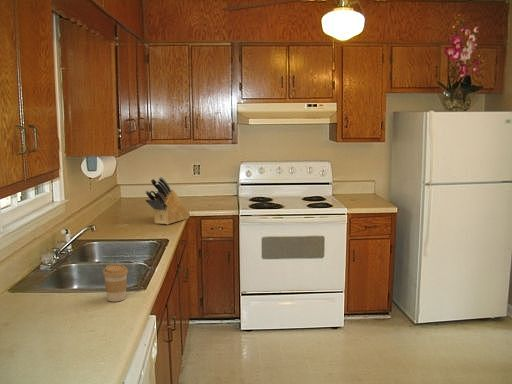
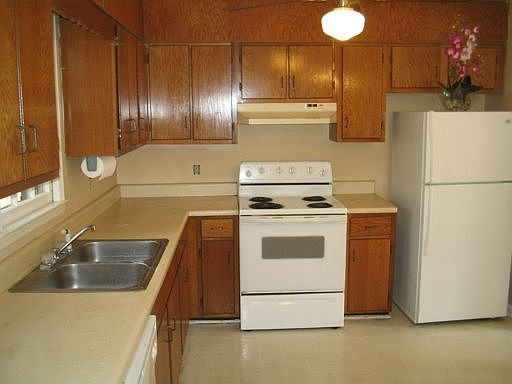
- knife block [144,176,191,225]
- coffee cup [102,263,129,302]
